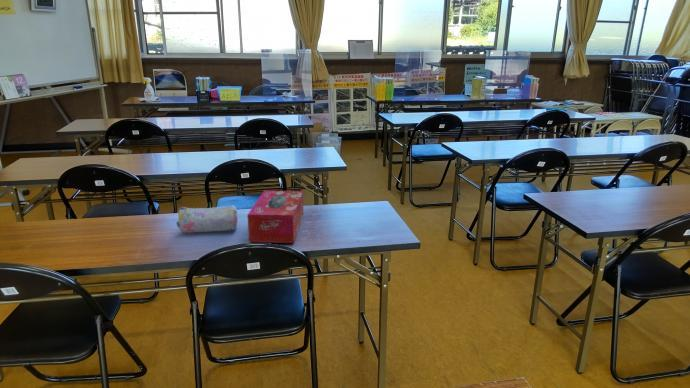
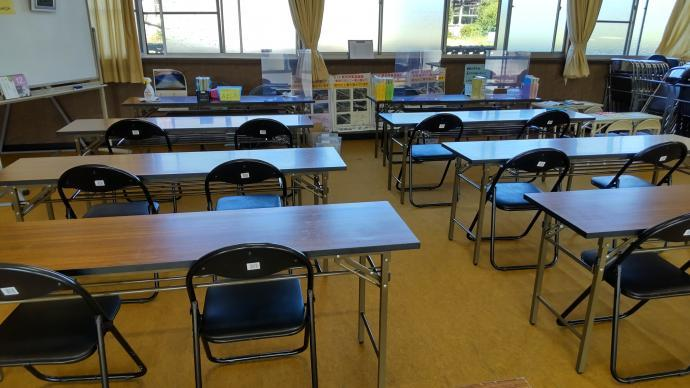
- pencil case [175,205,238,234]
- tissue box [246,190,304,244]
